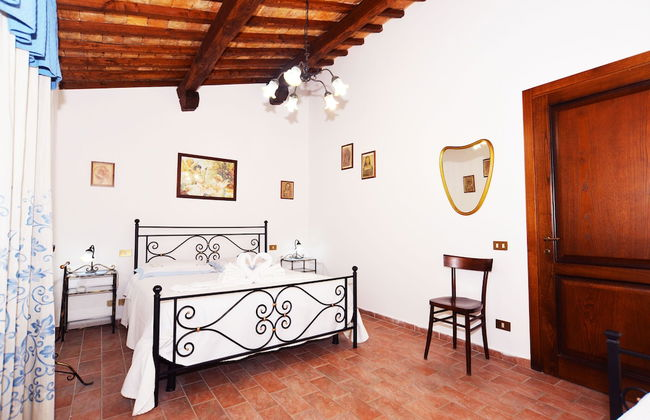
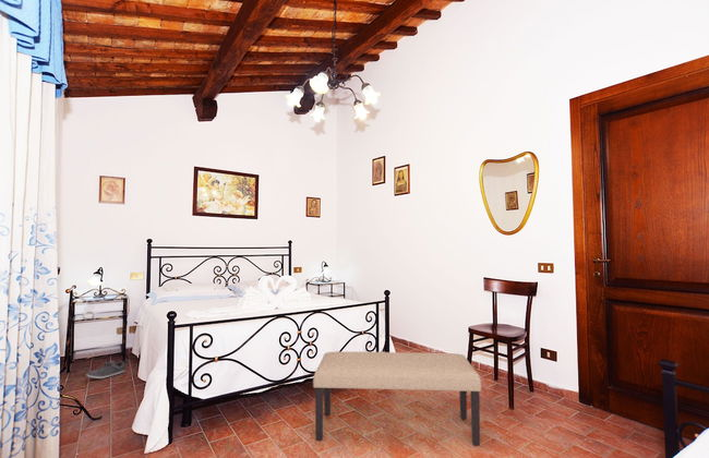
+ shoe [85,359,127,379]
+ bench [312,350,482,447]
